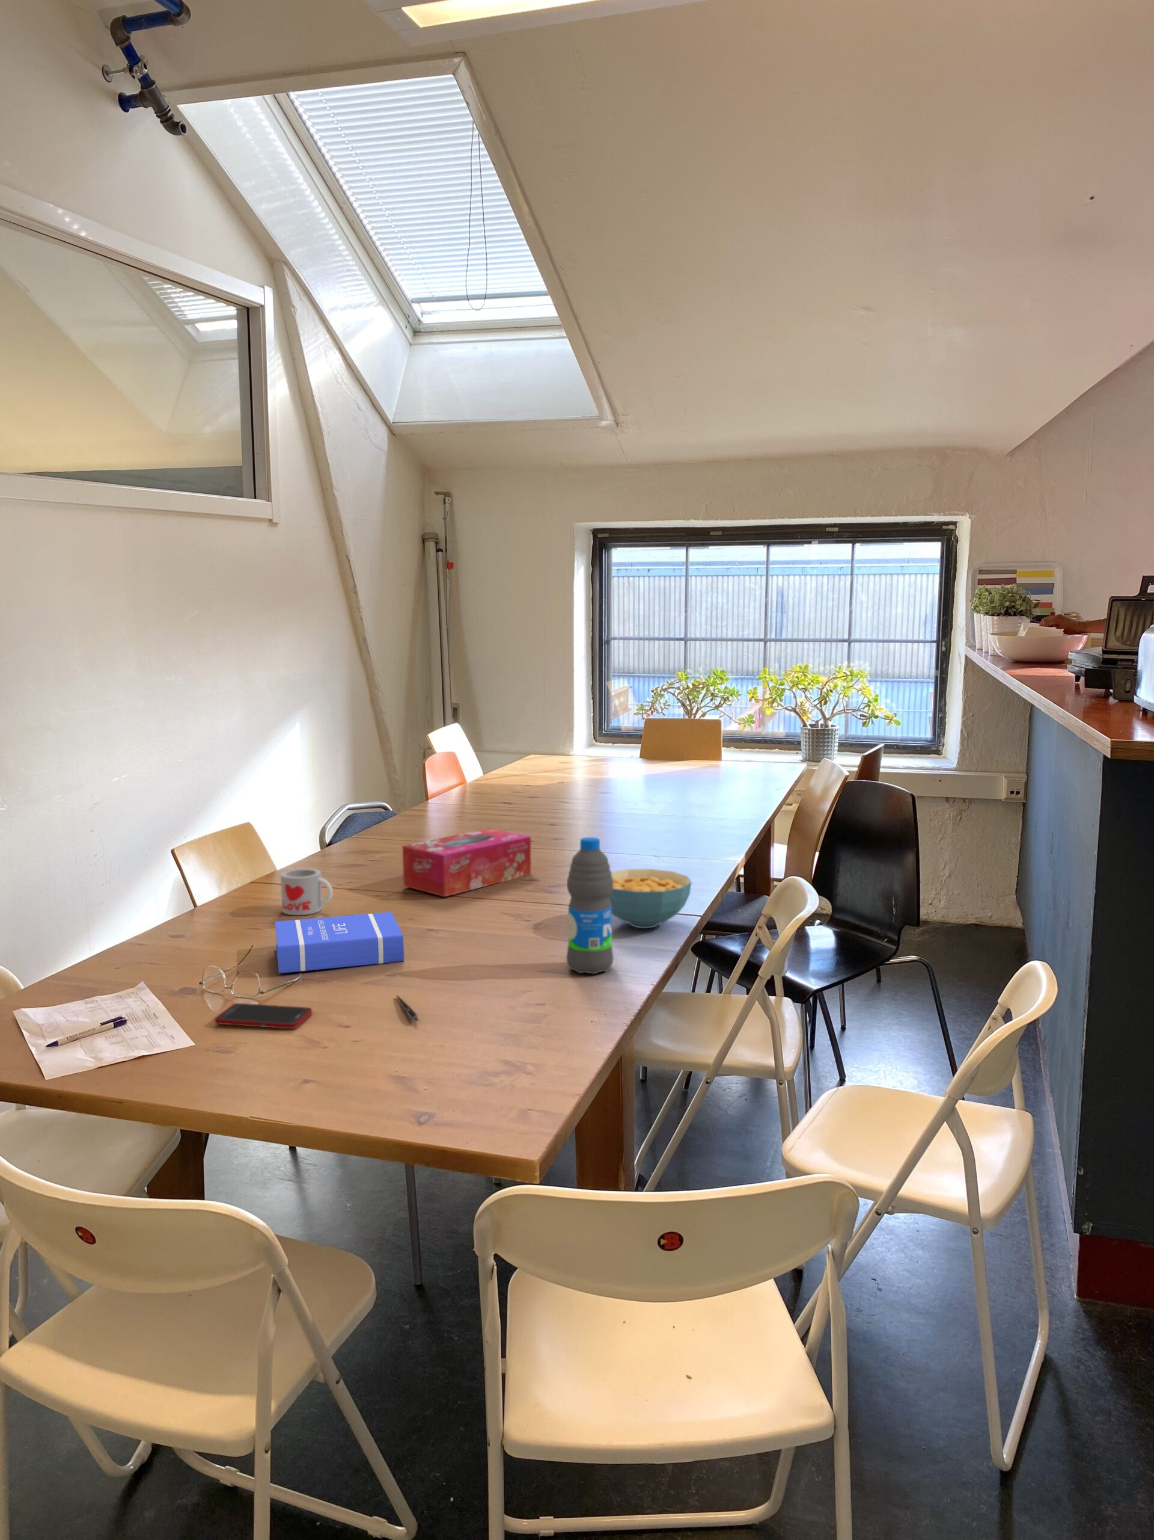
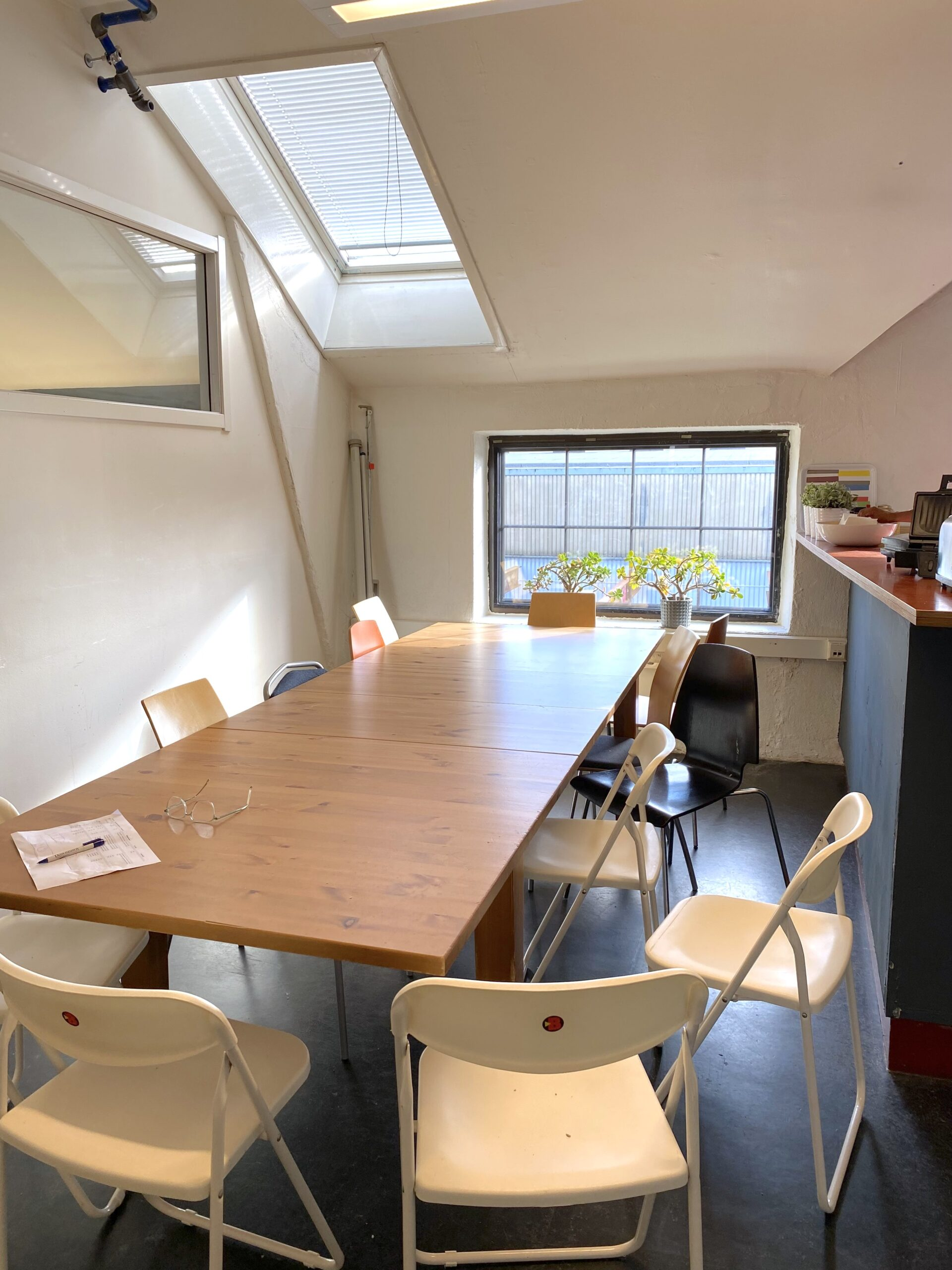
- book [275,912,405,974]
- tissue box [401,828,531,897]
- pen [396,996,418,1021]
- cell phone [215,1003,313,1029]
- mug [280,868,333,916]
- cereal bowl [609,868,692,929]
- water bottle [566,837,615,975]
